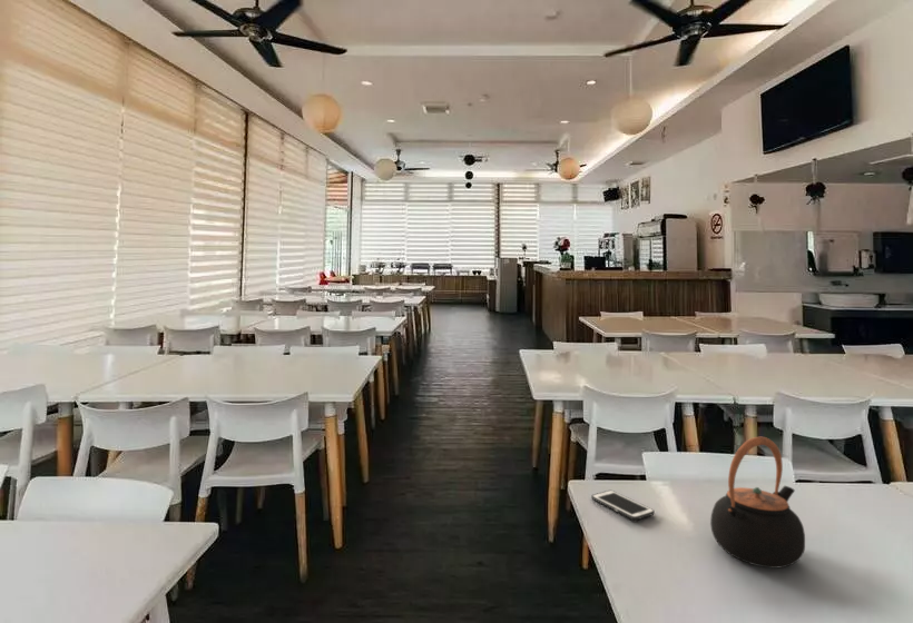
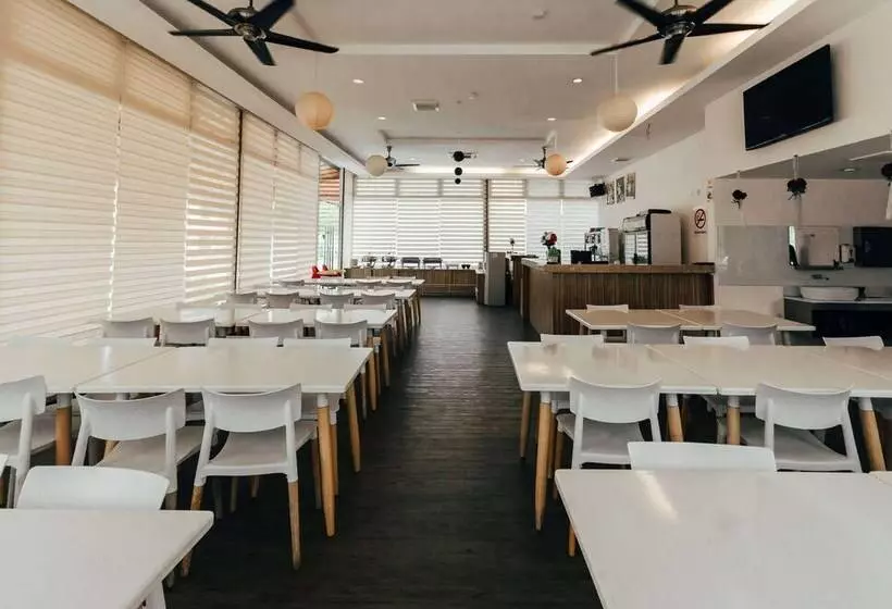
- teapot [709,436,806,570]
- cell phone [590,490,656,521]
